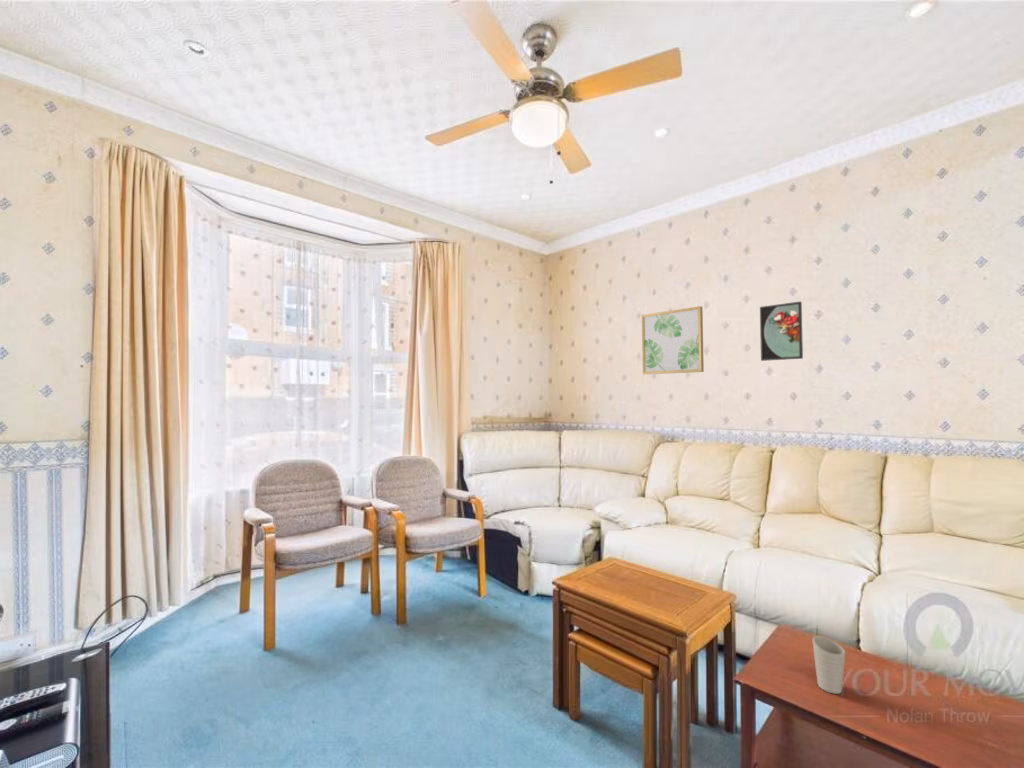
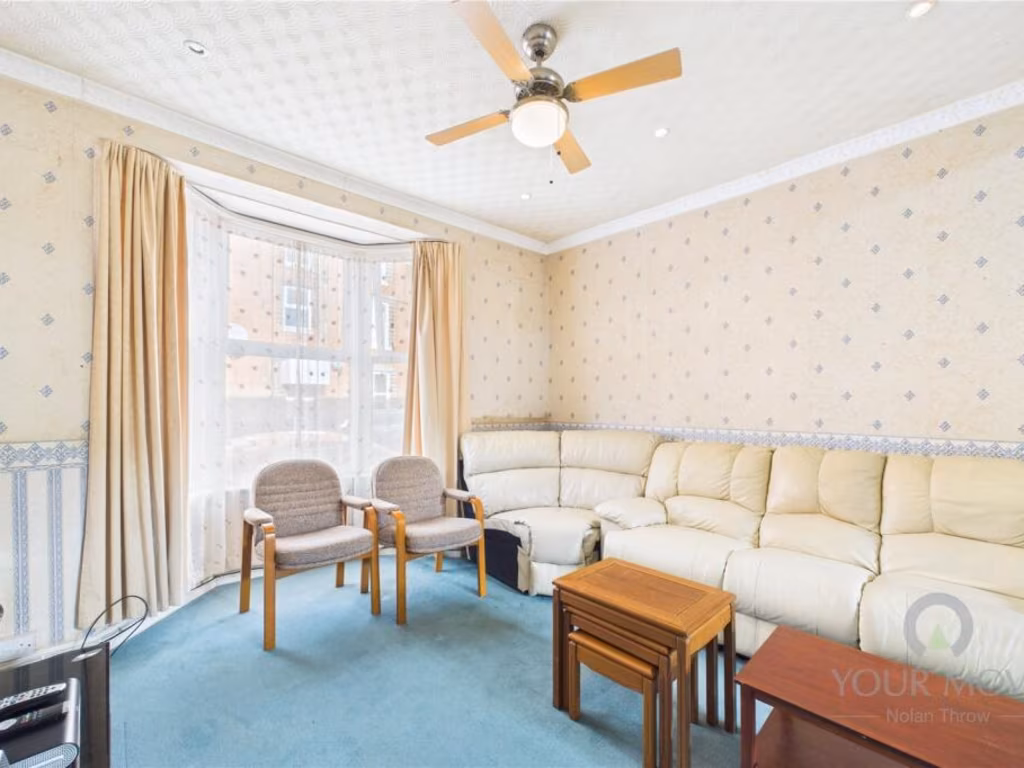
- wall art [641,305,705,375]
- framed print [759,300,804,362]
- cup [811,635,846,695]
